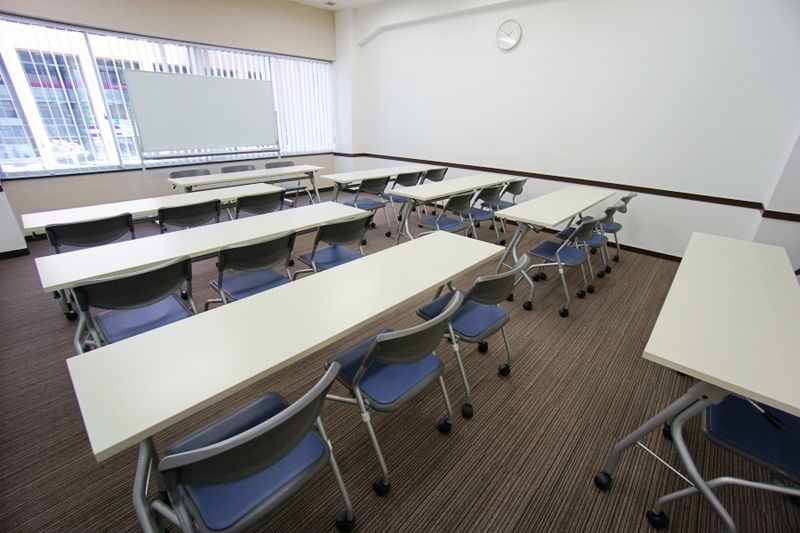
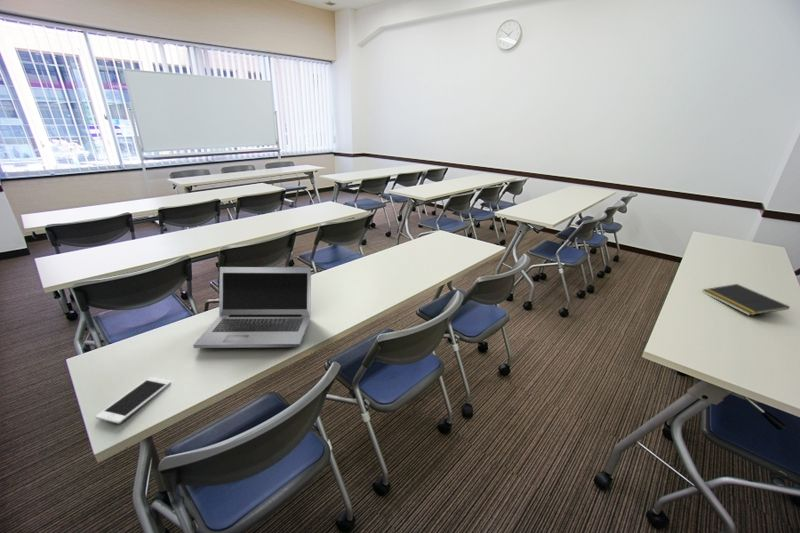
+ notepad [702,283,791,317]
+ cell phone [95,376,172,425]
+ laptop [192,266,312,349]
